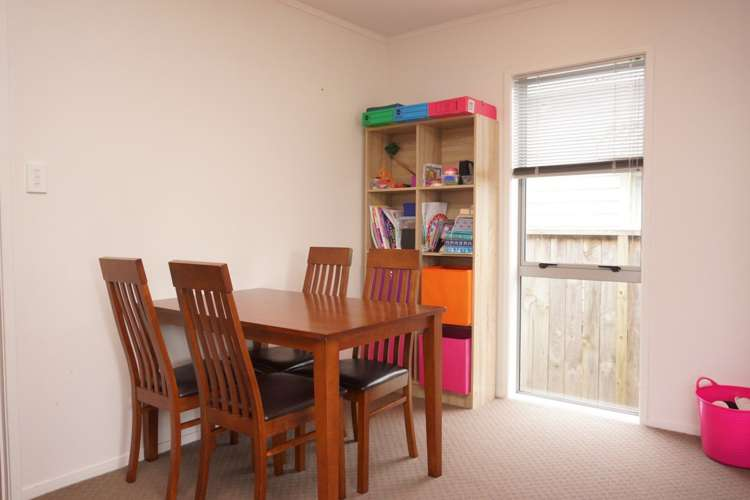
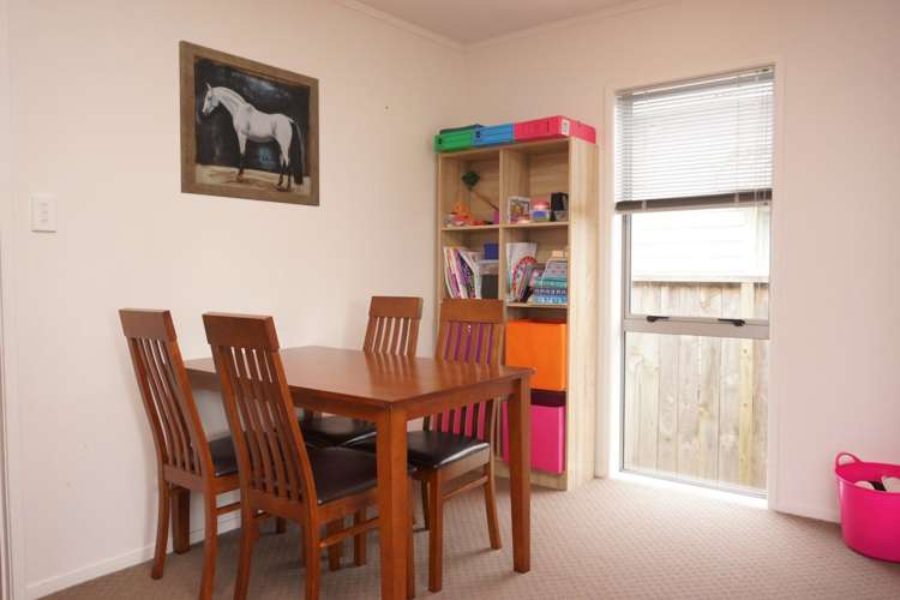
+ wall art [178,40,320,208]
